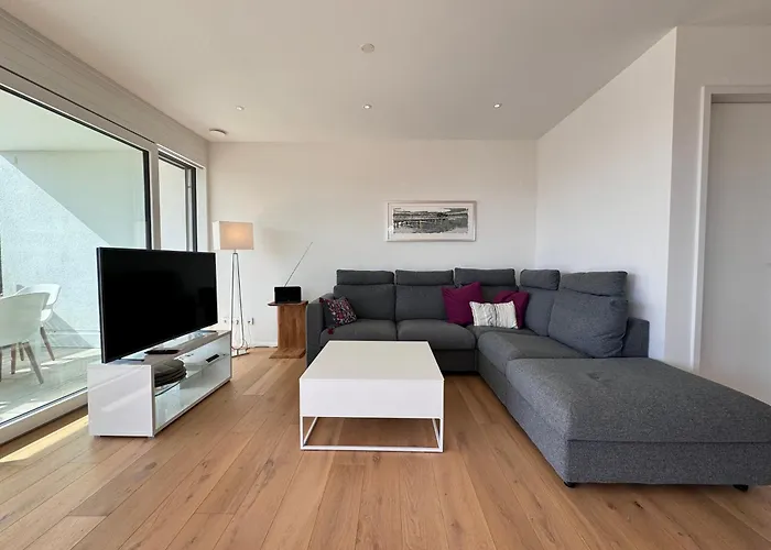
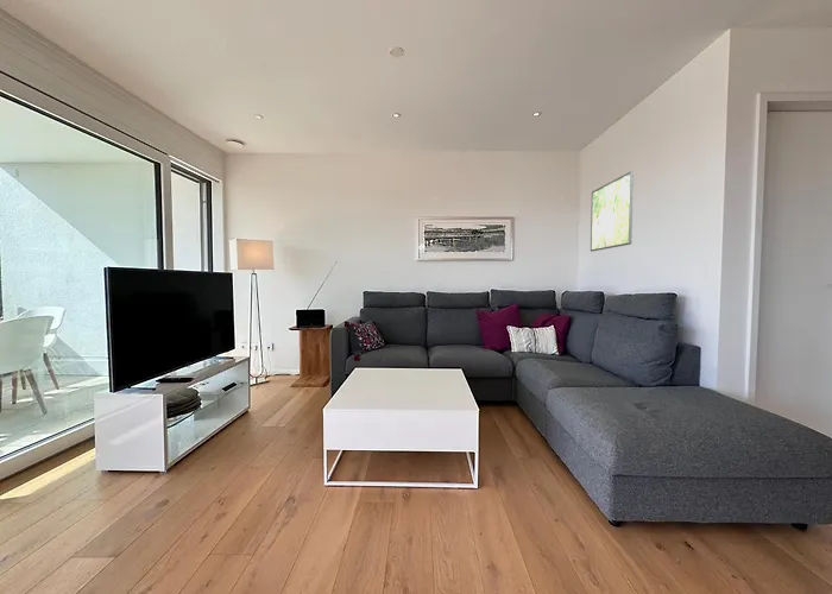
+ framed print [590,170,635,253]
